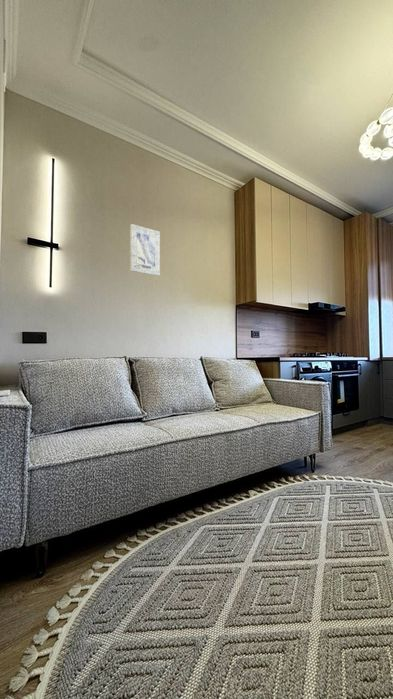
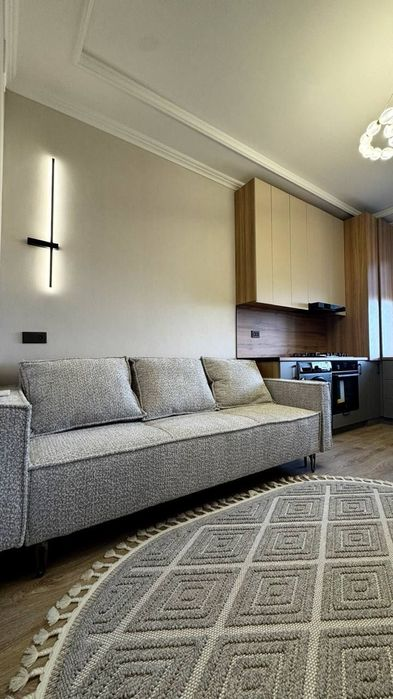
- wall art [129,223,161,277]
